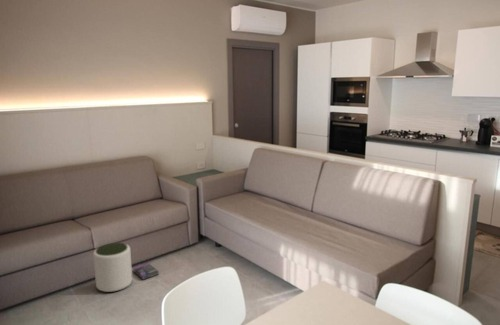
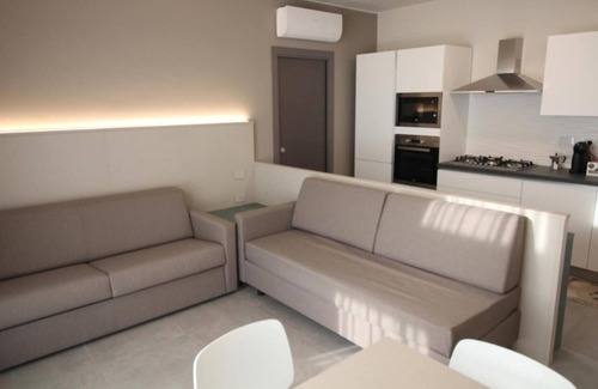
- box [132,262,160,281]
- plant pot [92,242,133,293]
